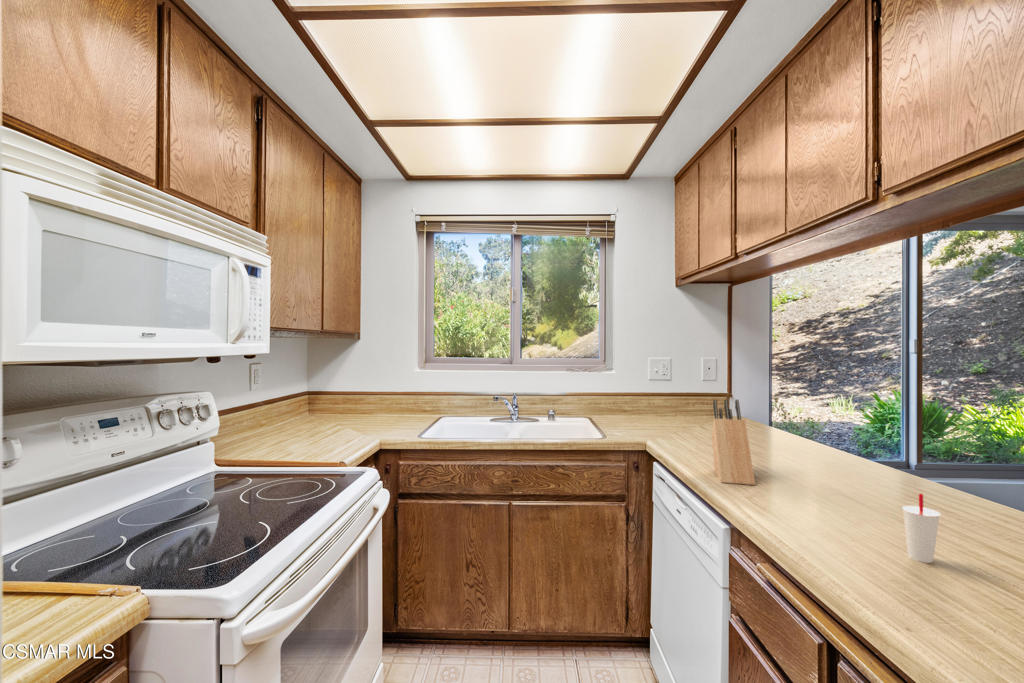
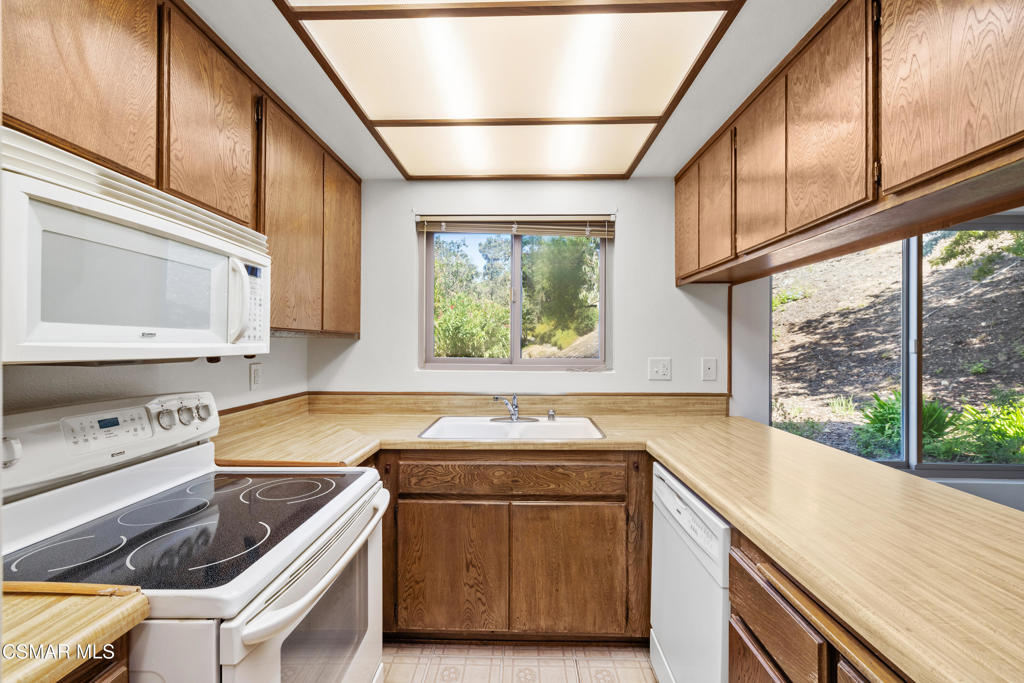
- cup [901,493,941,564]
- knife block [711,399,756,486]
